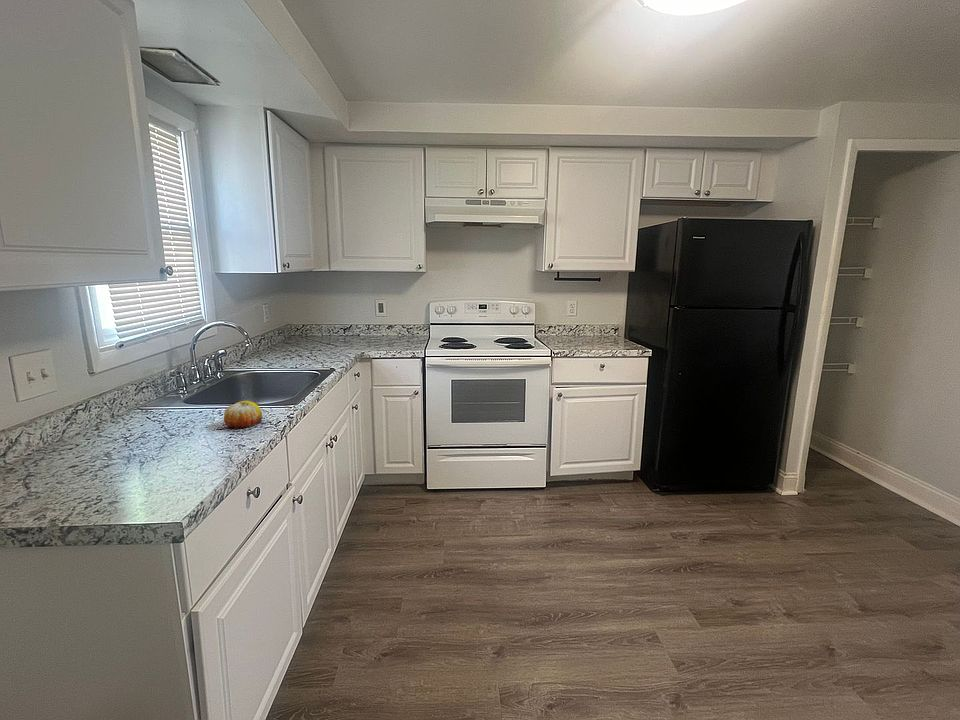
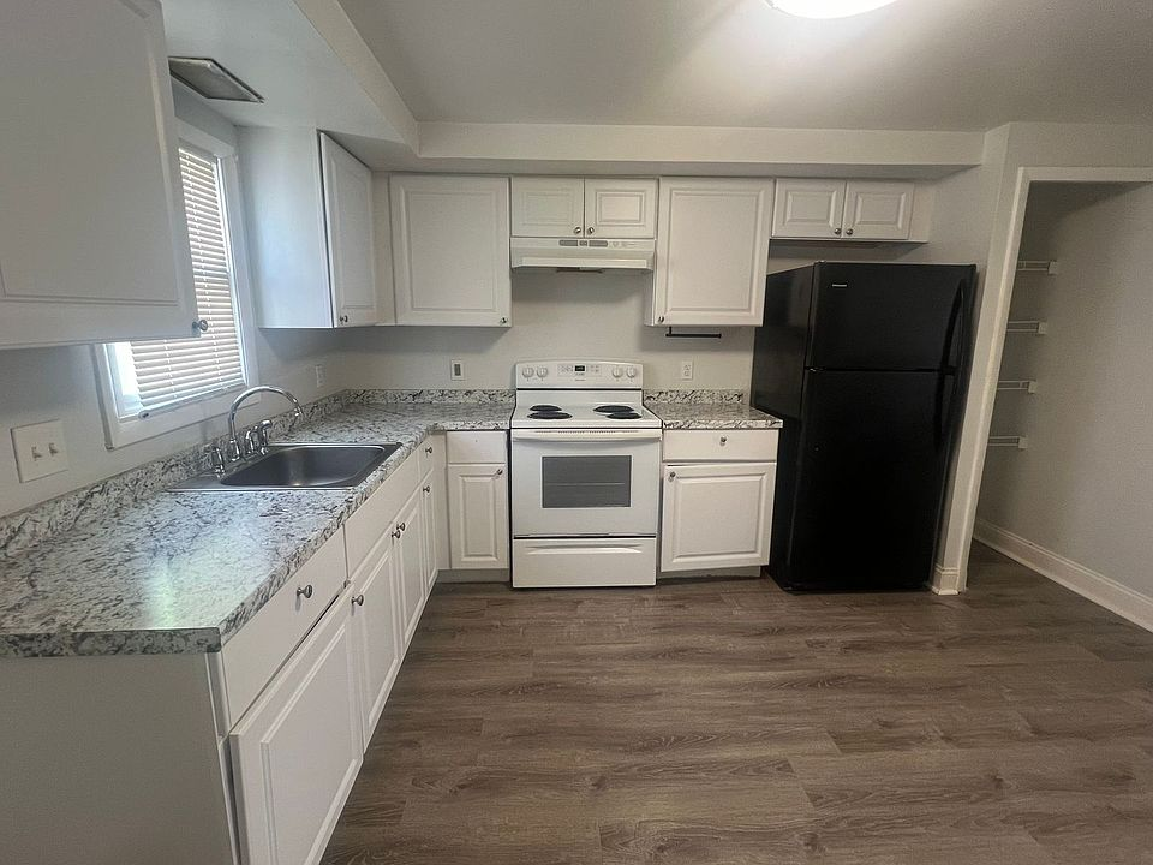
- fruit [223,400,263,429]
